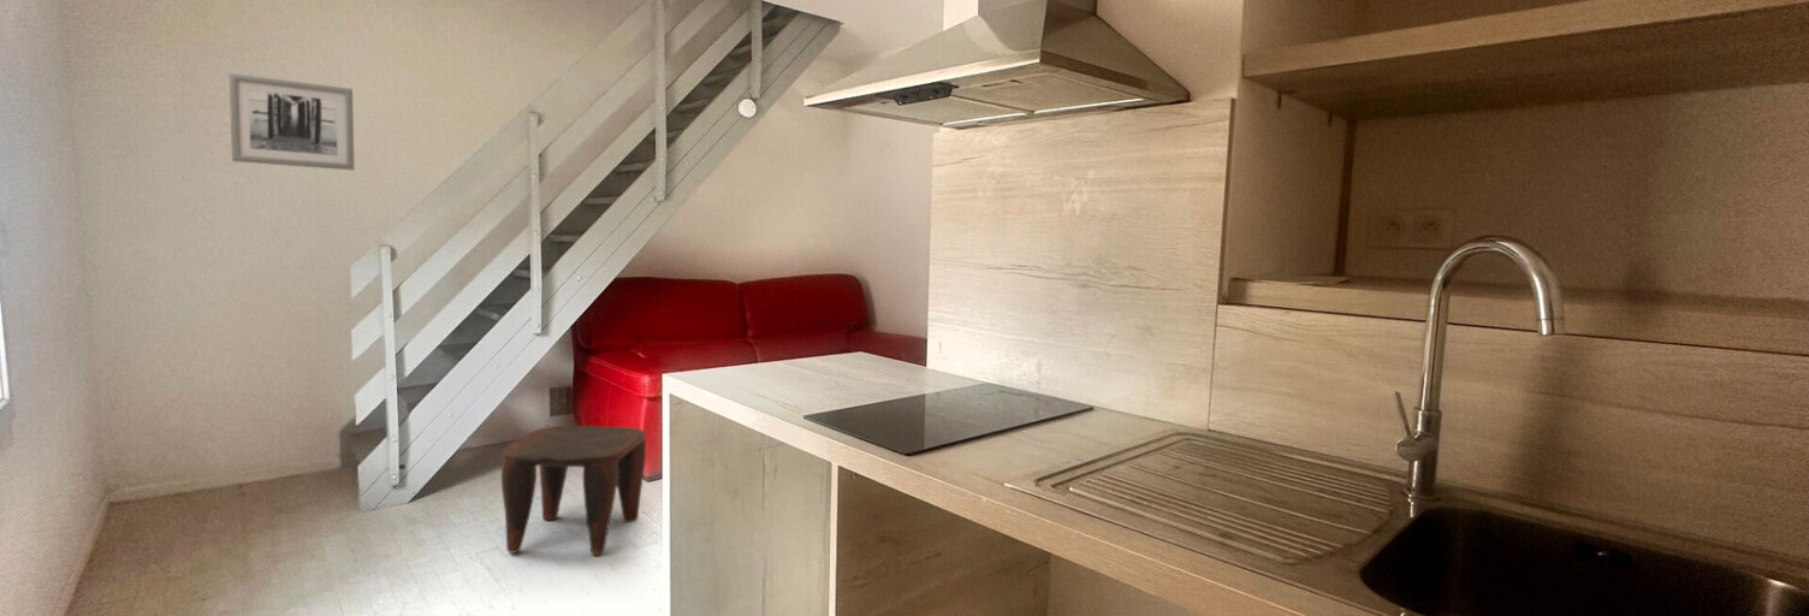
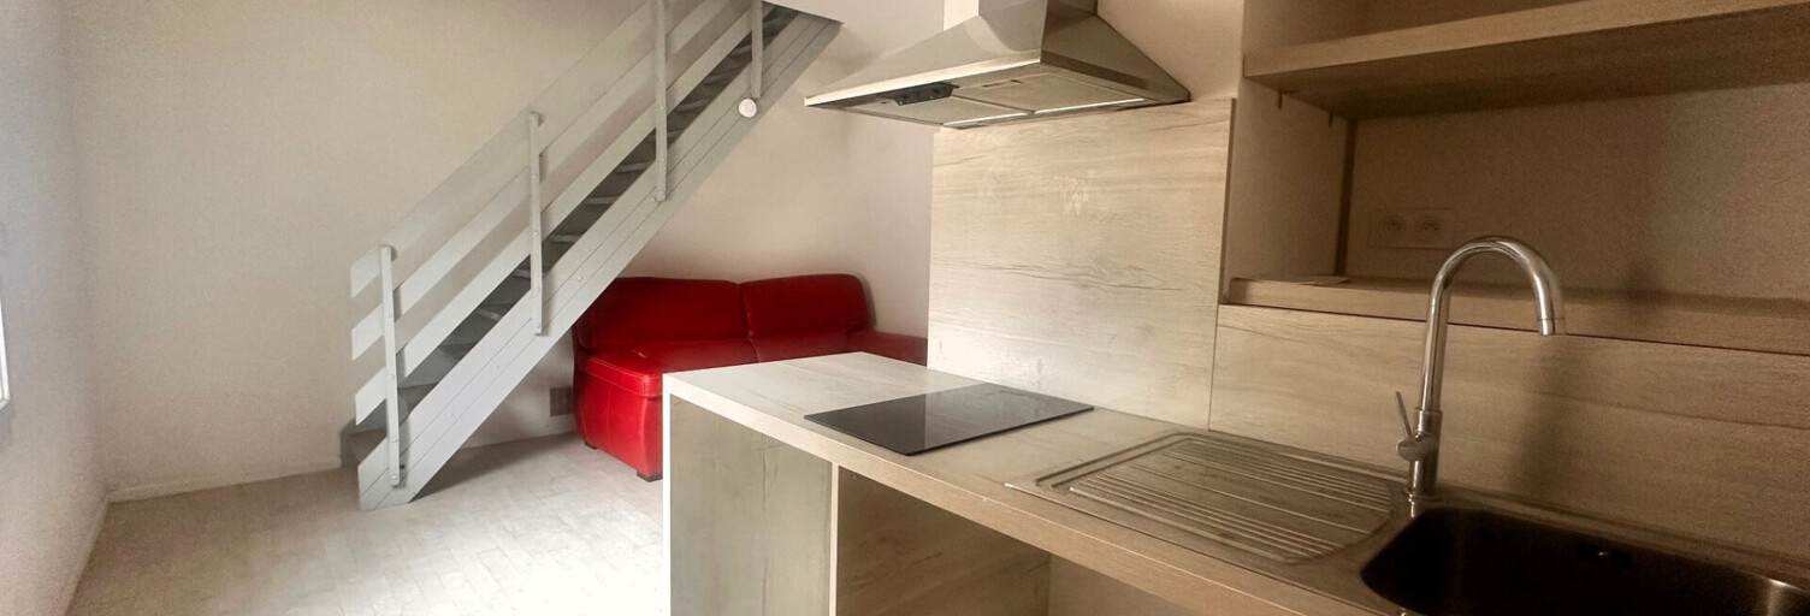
- stool [500,425,647,556]
- wall art [229,72,356,171]
